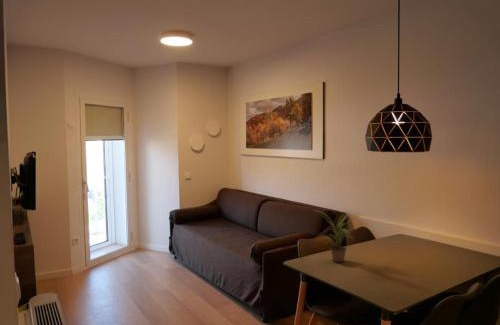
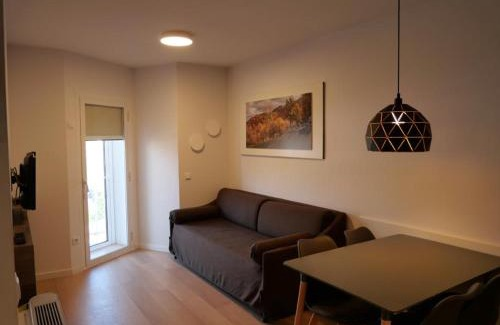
- potted plant [313,209,358,264]
